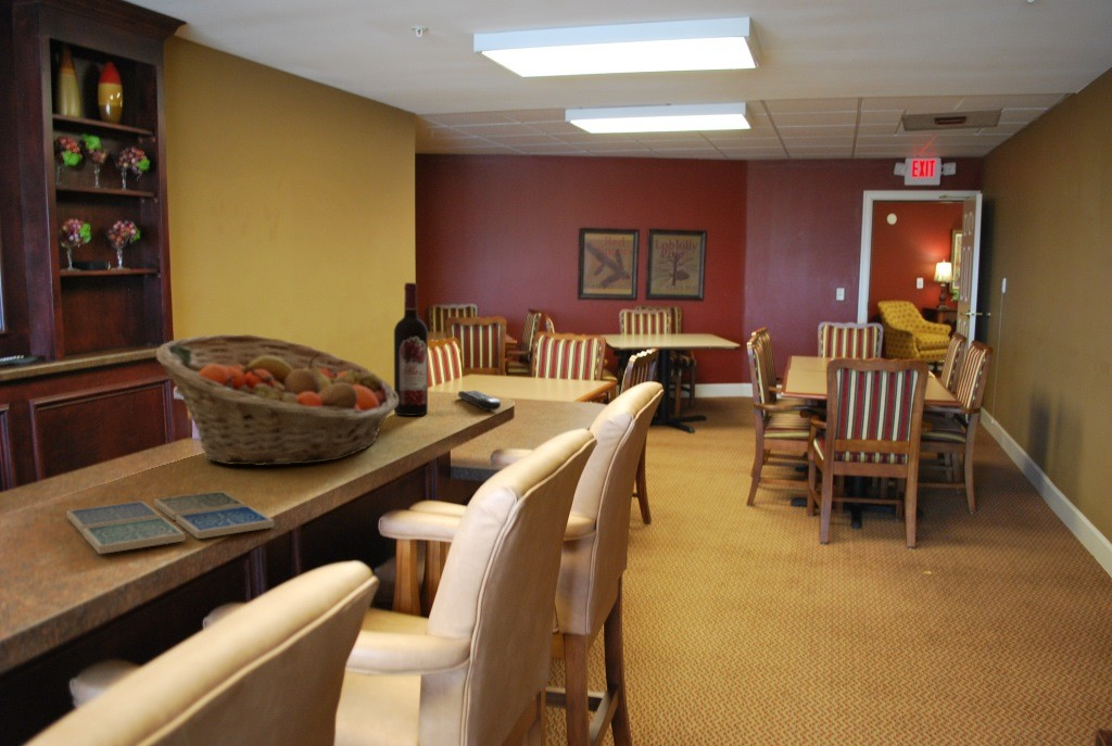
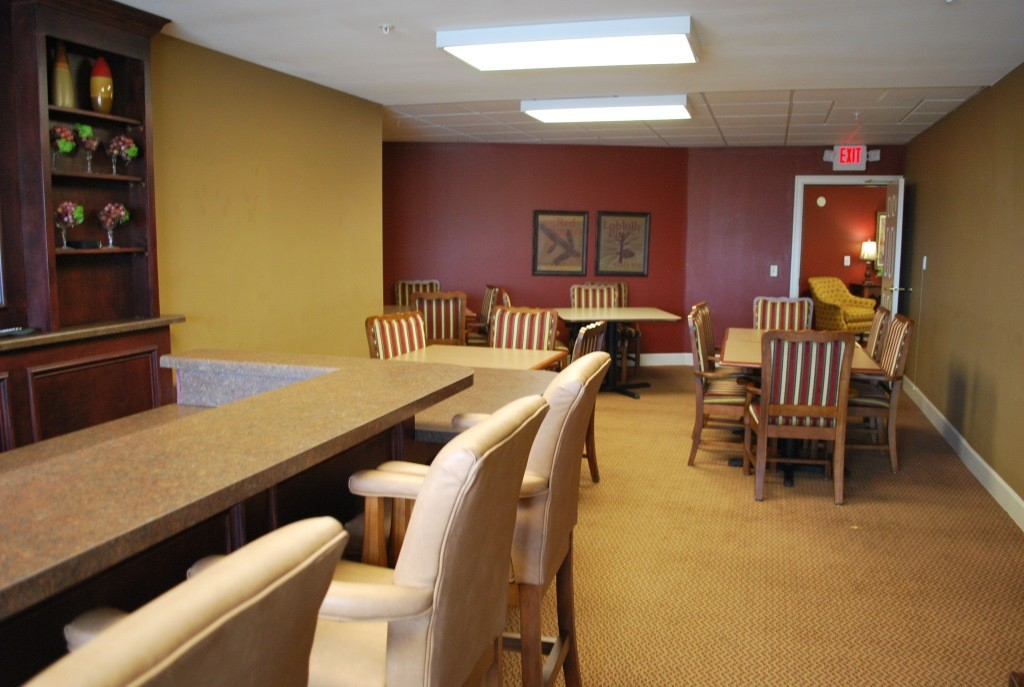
- fruit basket [155,333,399,467]
- ceiling vent [900,109,1003,132]
- drink coaster [65,490,276,555]
- wine bottle [393,281,429,417]
- remote control [457,390,502,412]
